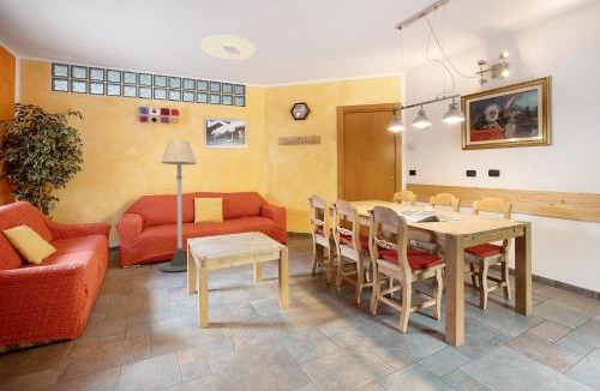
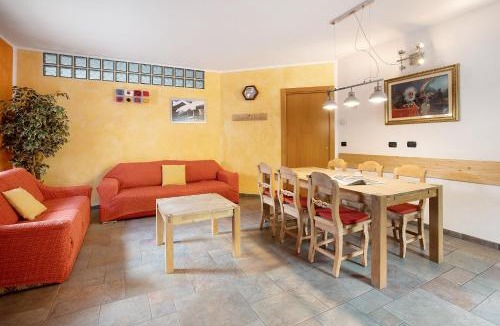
- ceiling light [199,34,257,61]
- floor lamp [158,139,198,272]
